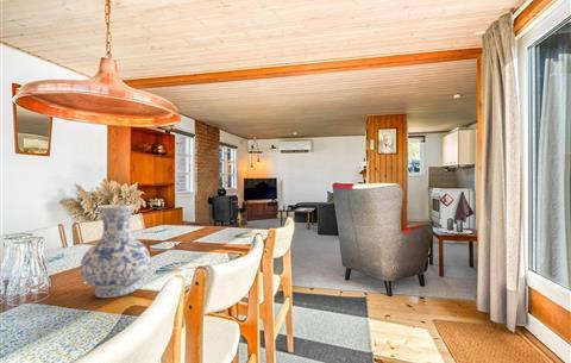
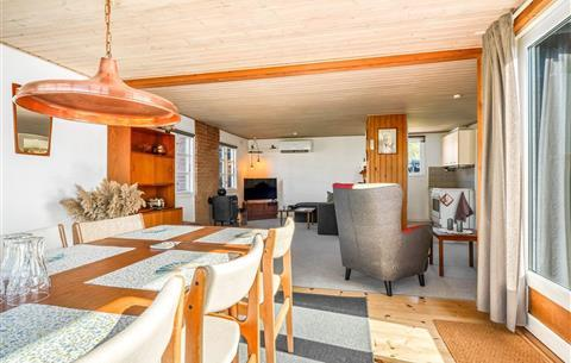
- vase [79,204,151,299]
